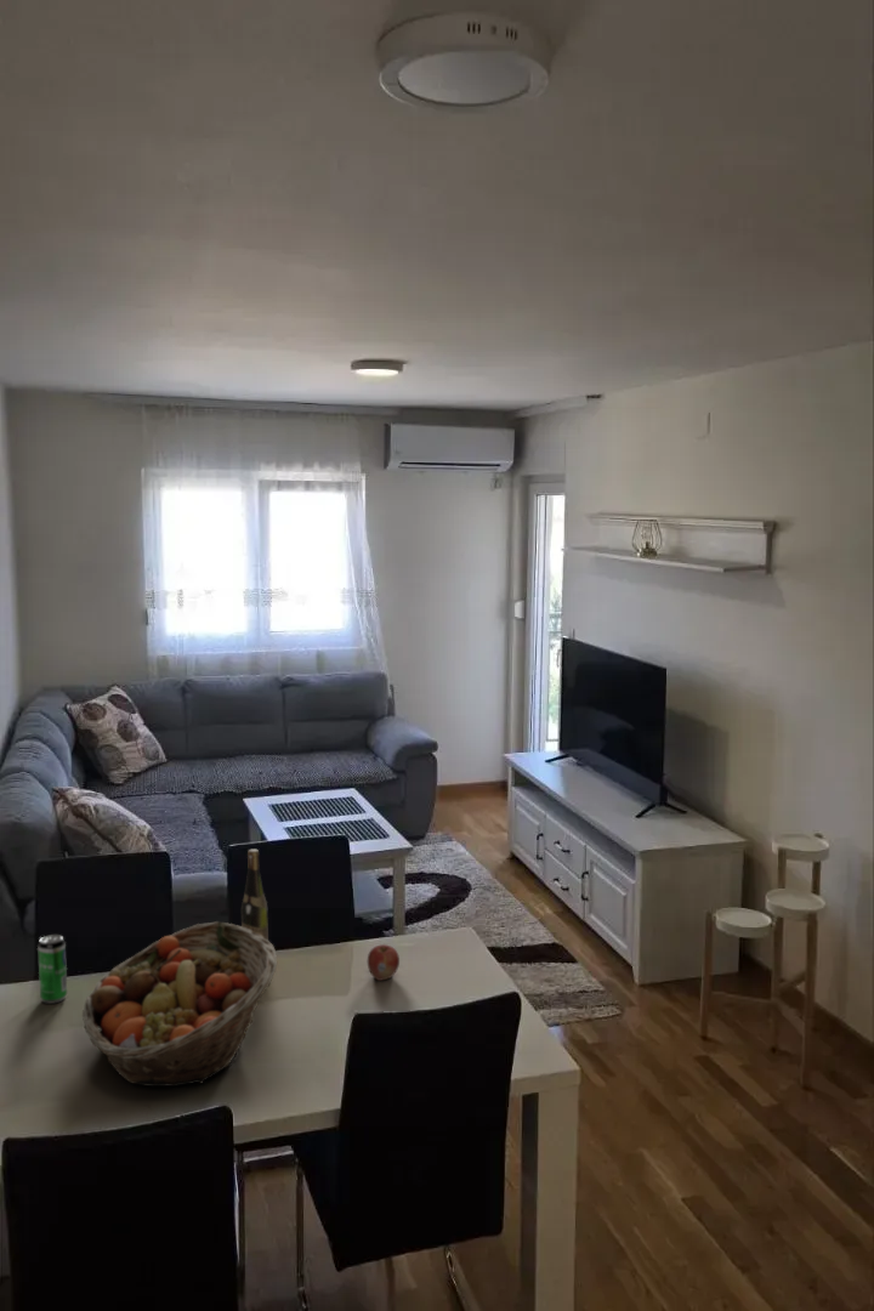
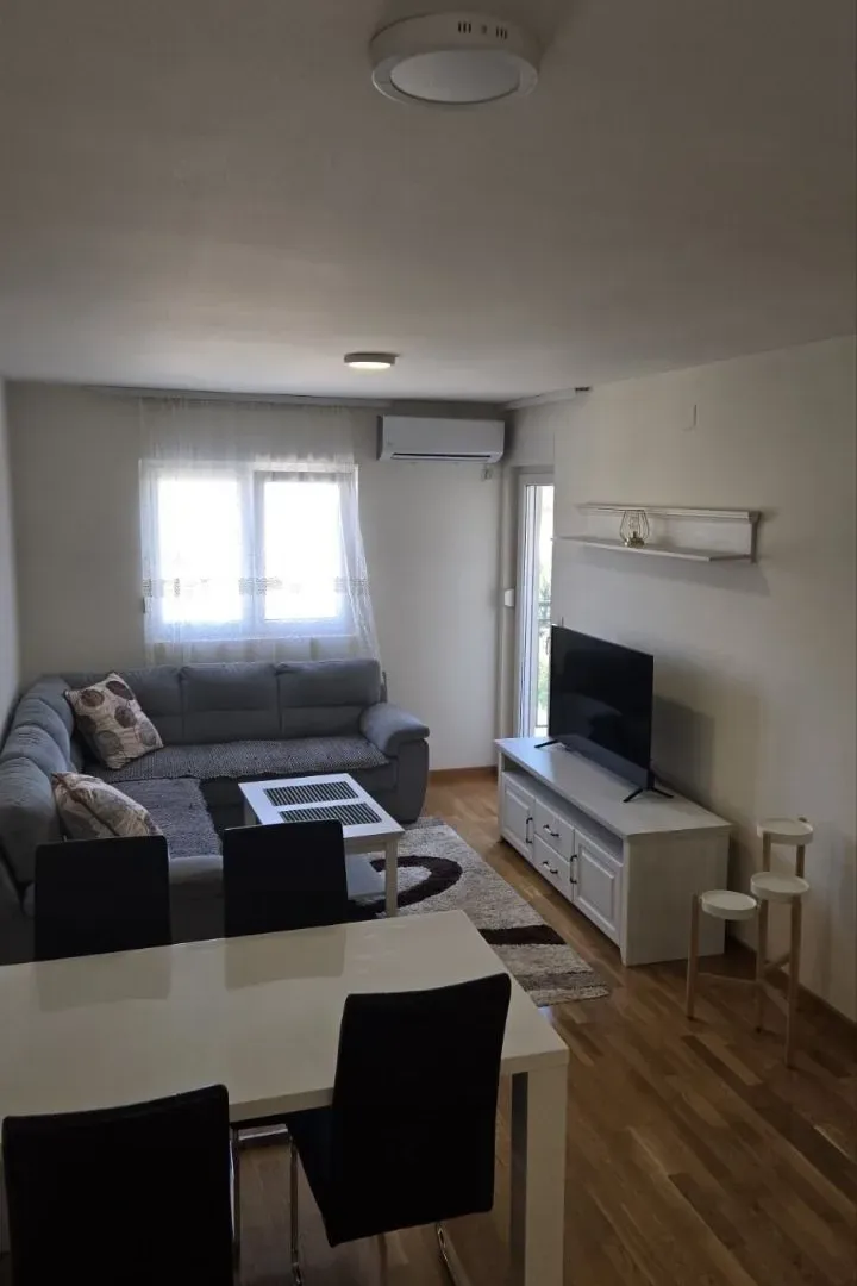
- beverage can [36,933,68,1005]
- fruit [367,943,401,982]
- fruit basket [81,920,278,1088]
- wine bottle [240,849,269,941]
